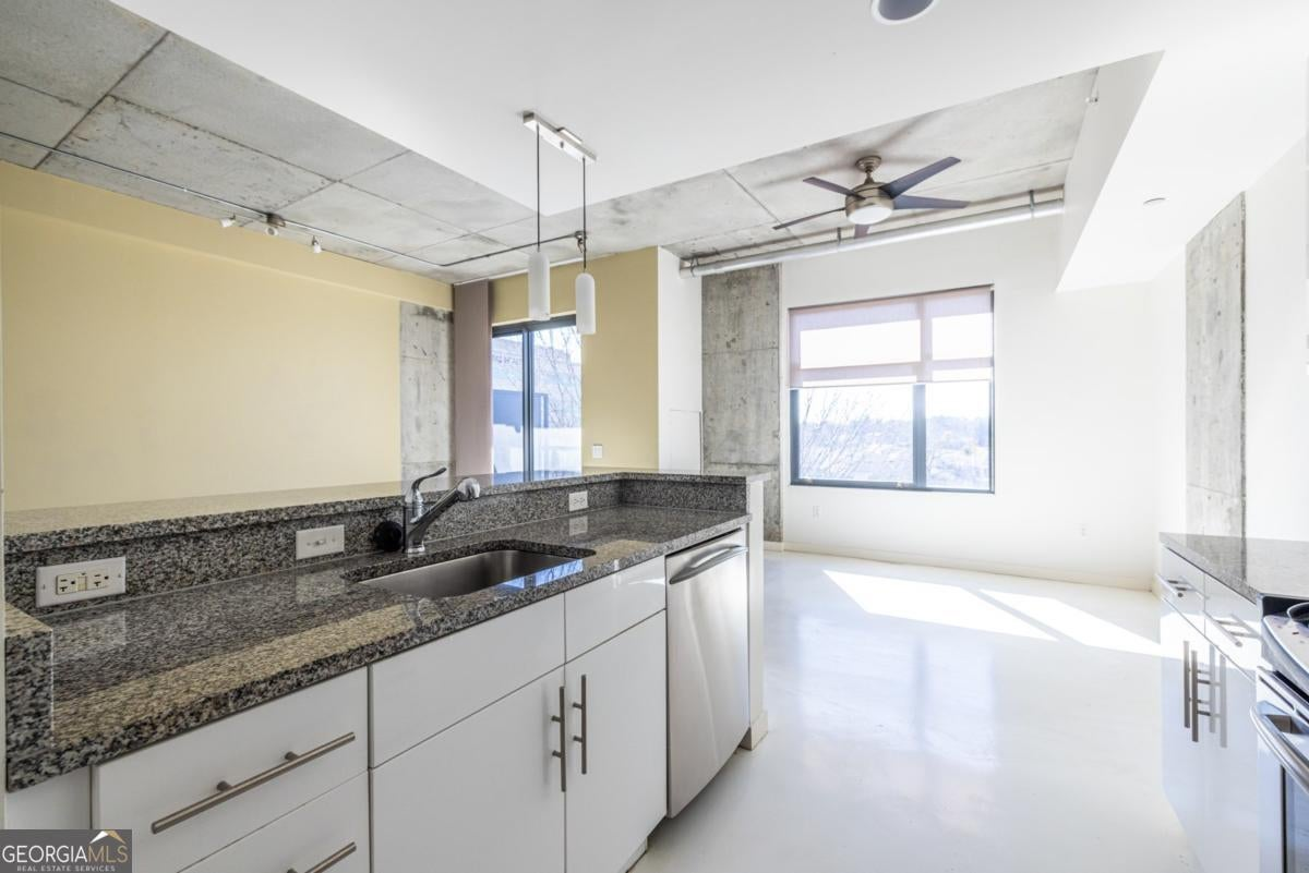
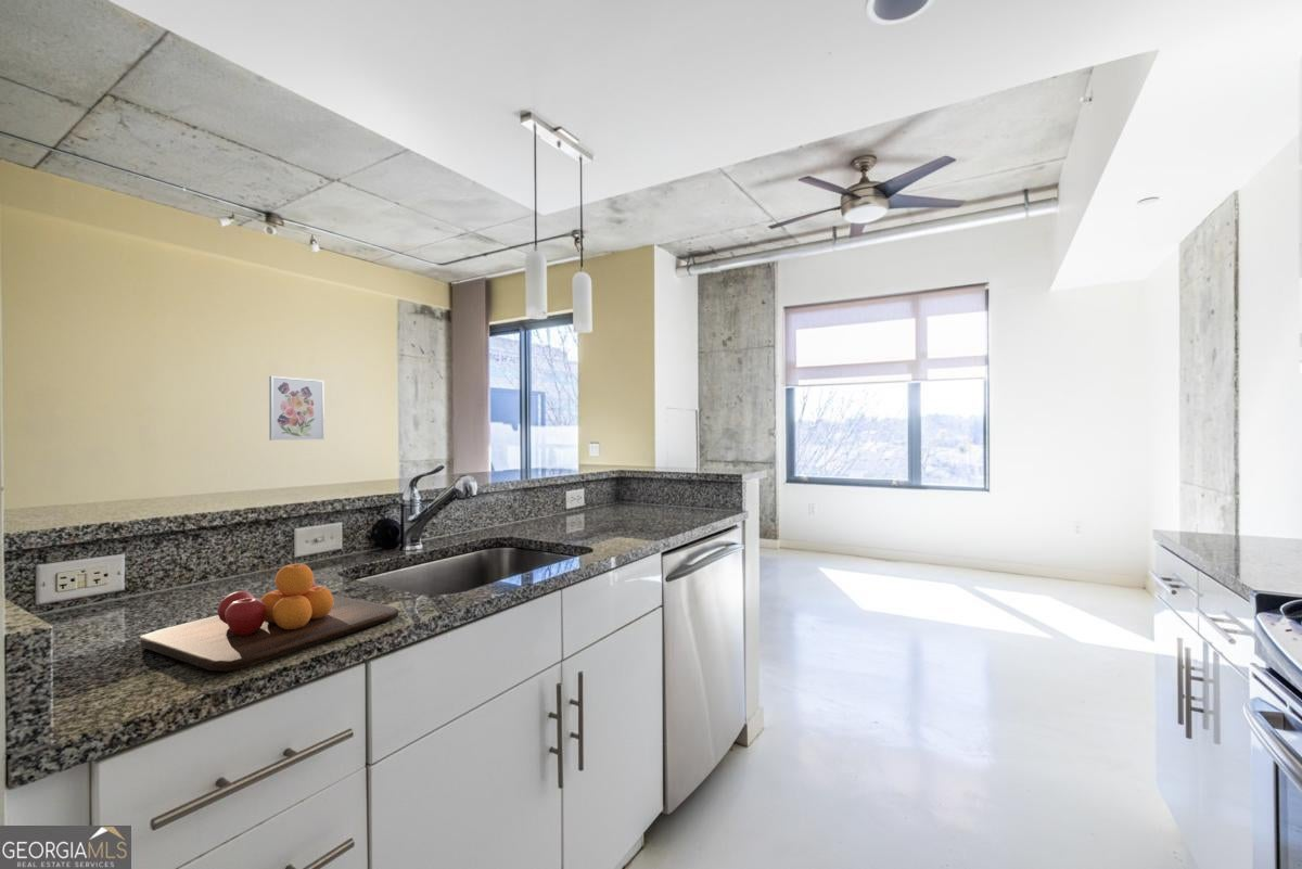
+ chopping board [140,563,399,673]
+ wall art [268,375,326,442]
